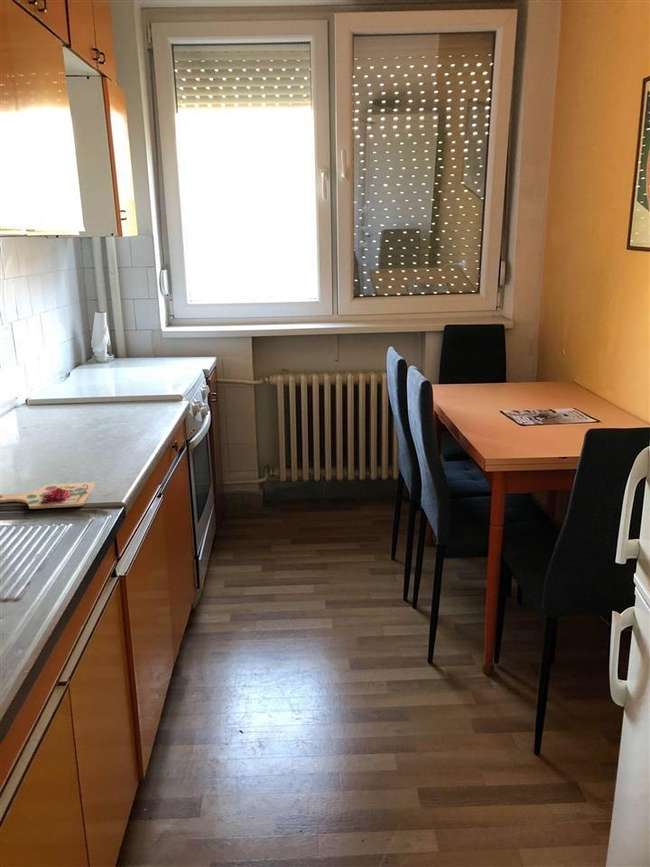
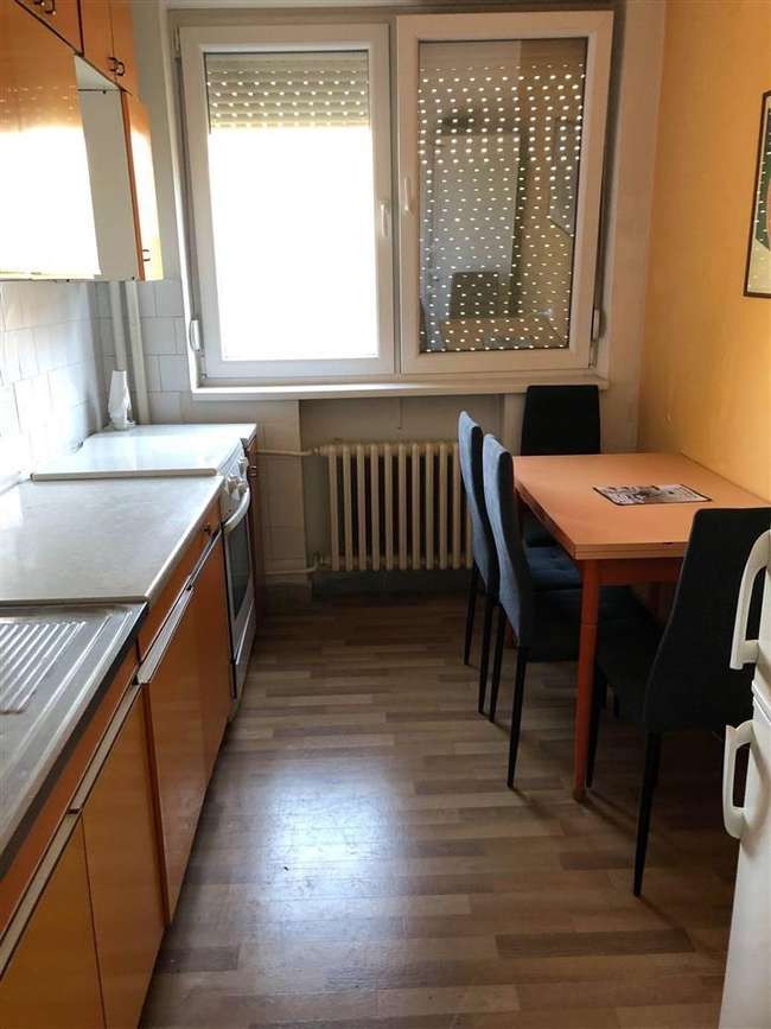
- cutting board [0,481,96,510]
